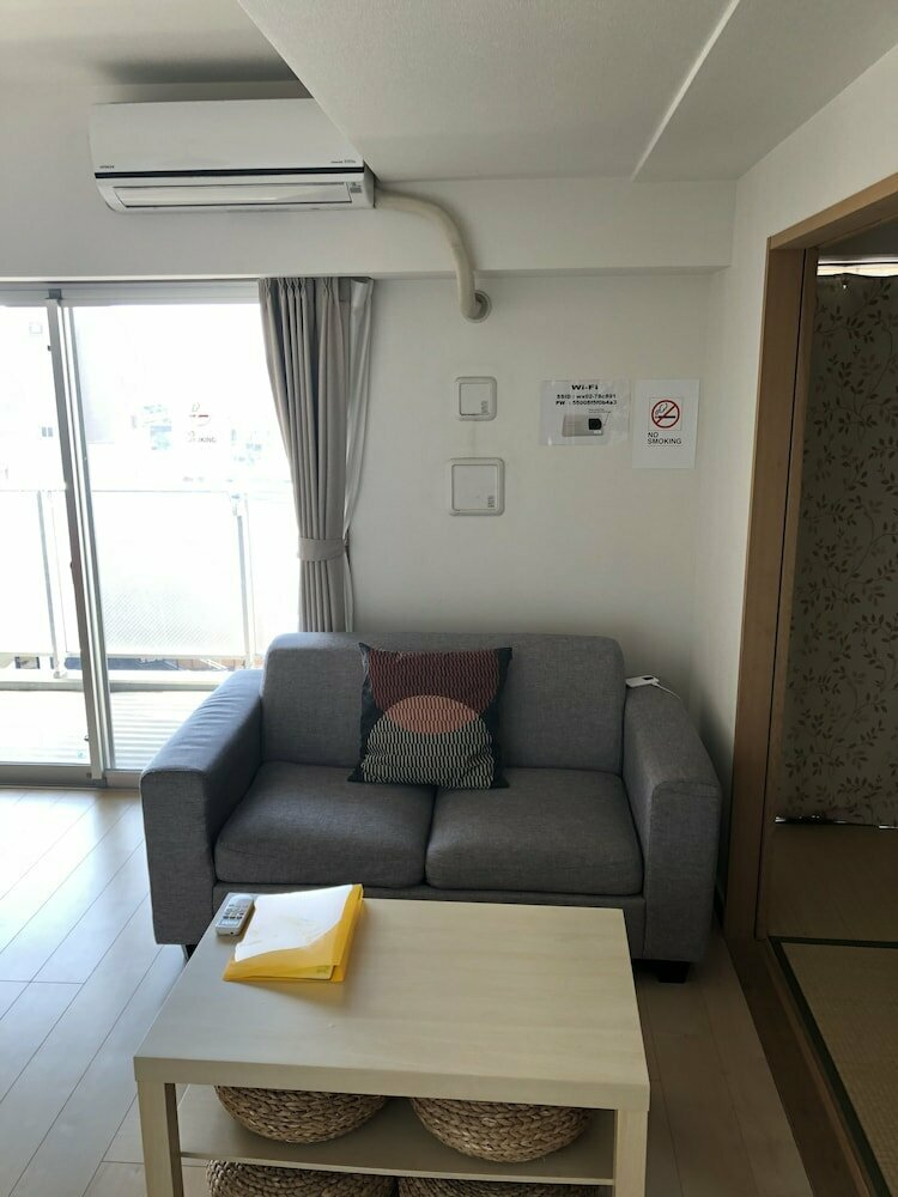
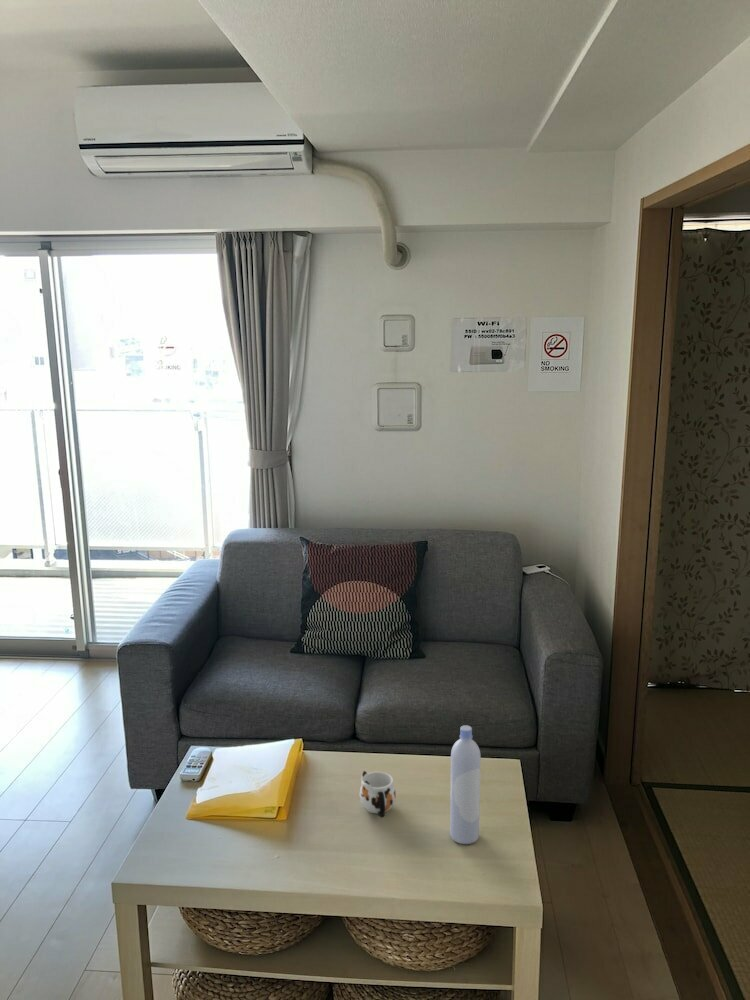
+ mug [358,770,397,818]
+ bottle [449,724,482,845]
